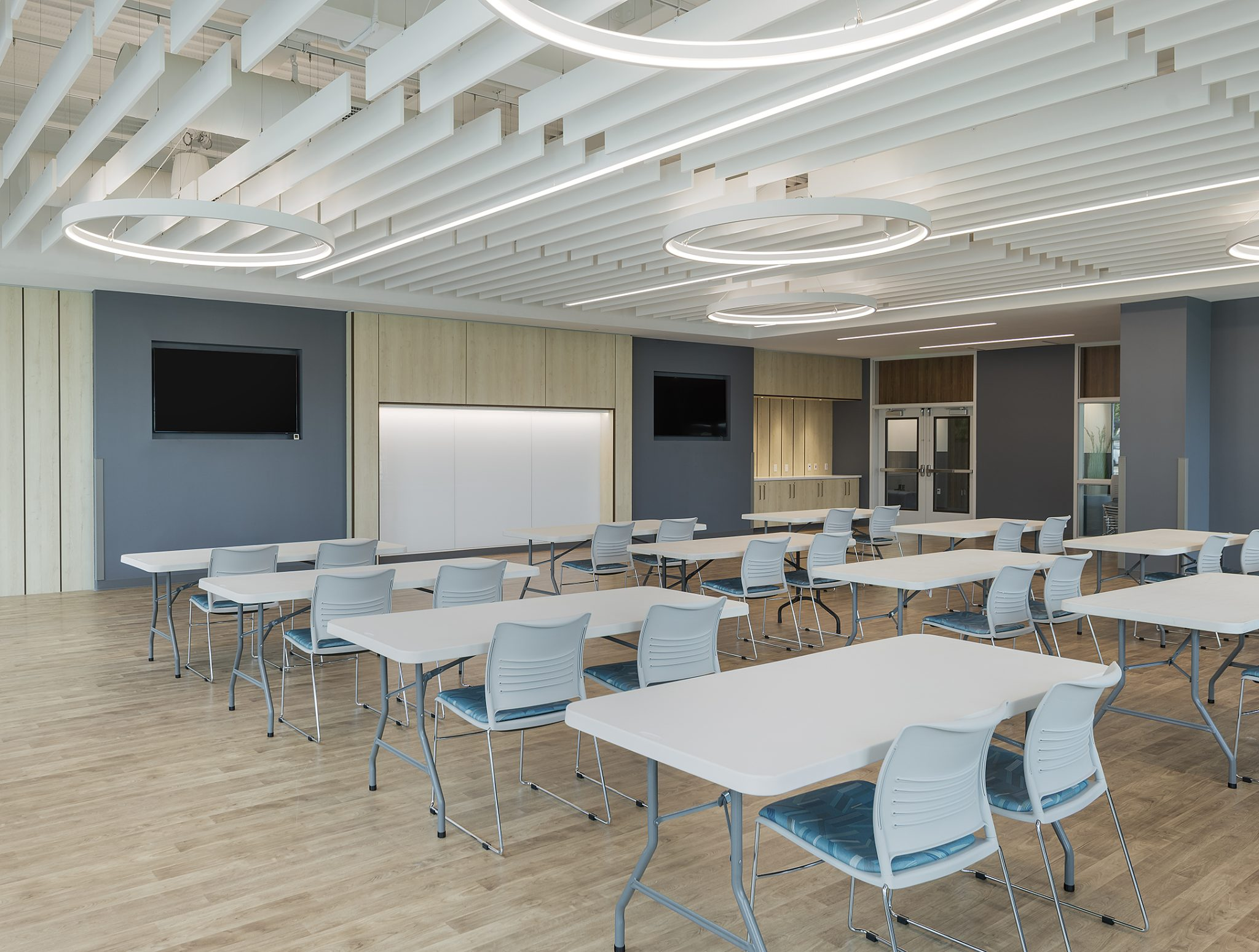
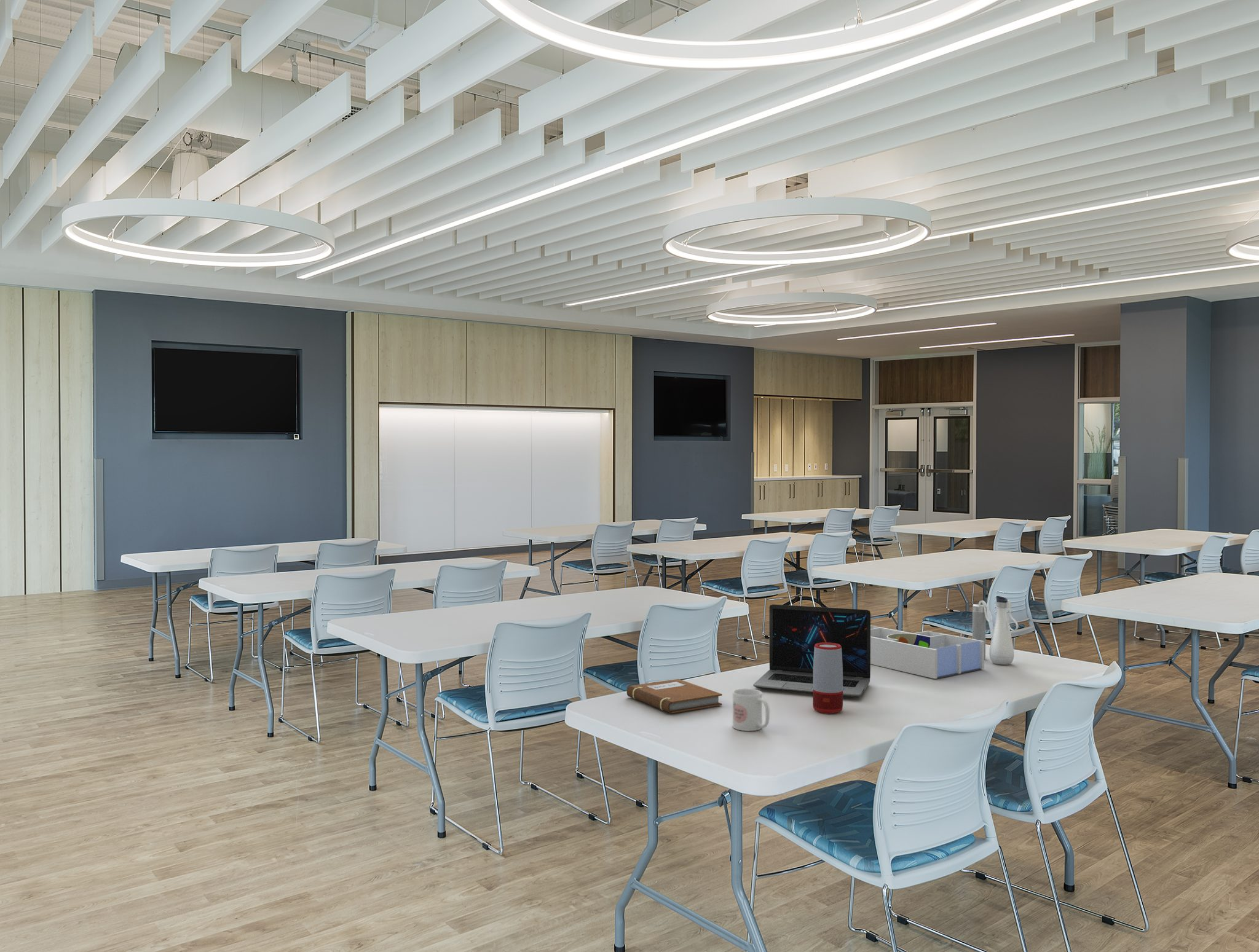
+ speaker [812,642,843,714]
+ laptop [752,604,871,698]
+ notebook [626,679,723,714]
+ desk organizer [870,625,985,679]
+ mug [732,688,770,731]
+ water bottle [972,596,1019,666]
